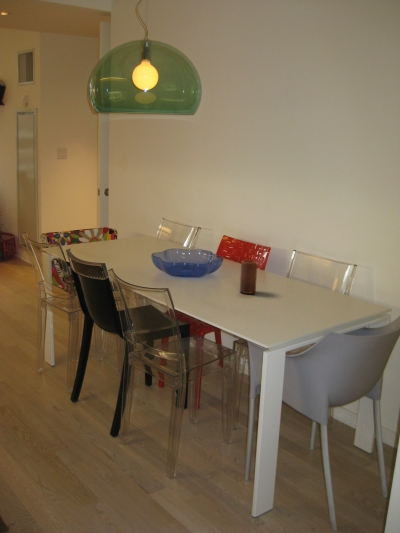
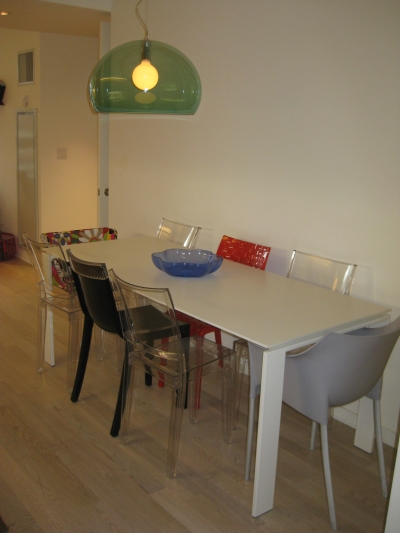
- candle [239,259,258,295]
